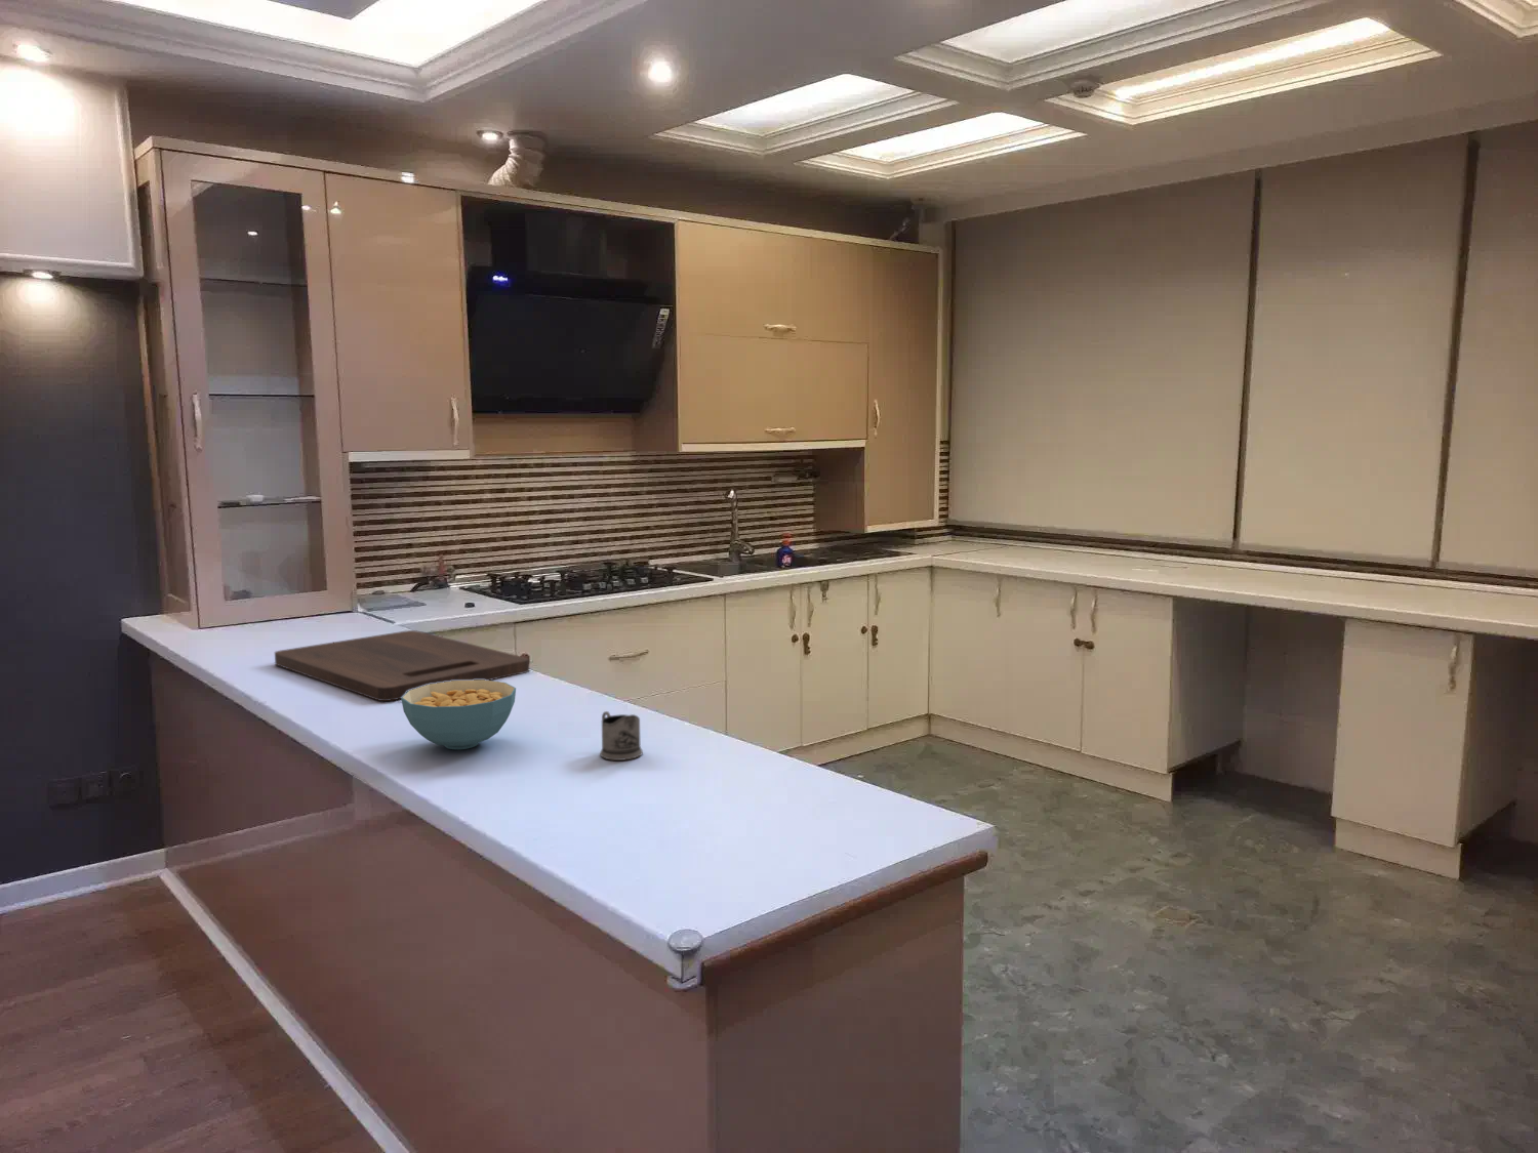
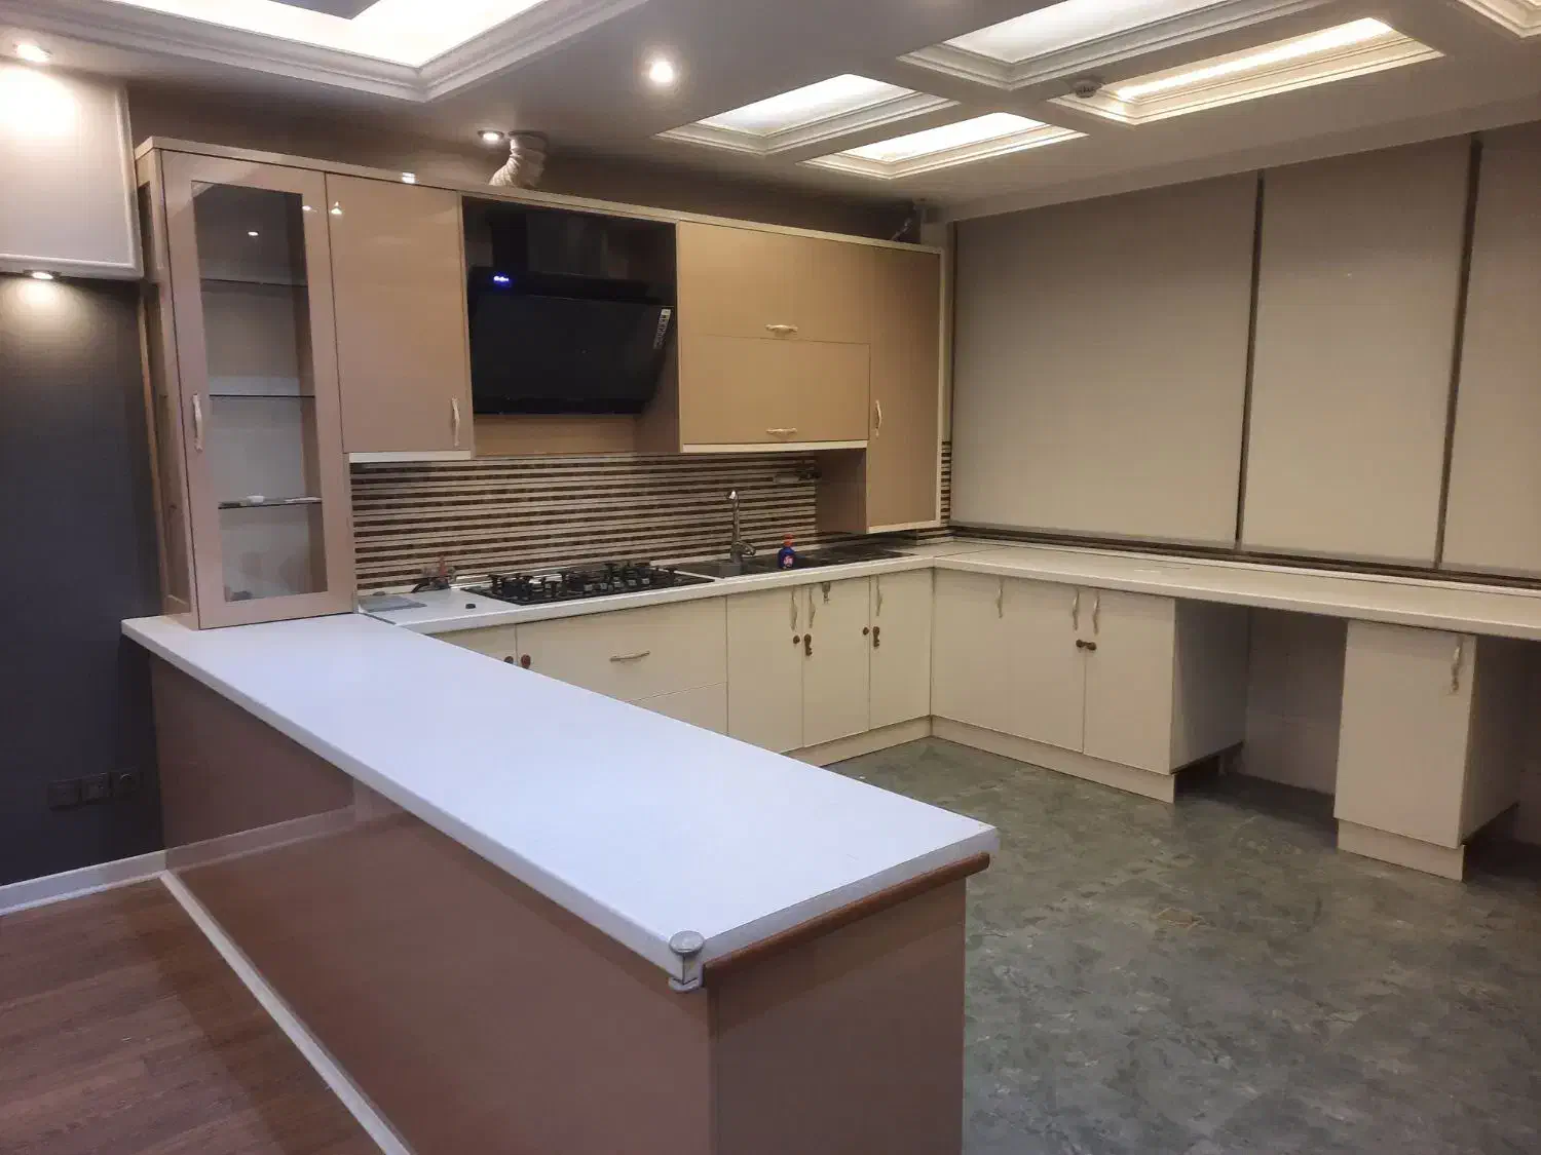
- cereal bowl [400,679,517,750]
- tea glass holder [598,710,644,762]
- cutting board [274,630,530,702]
